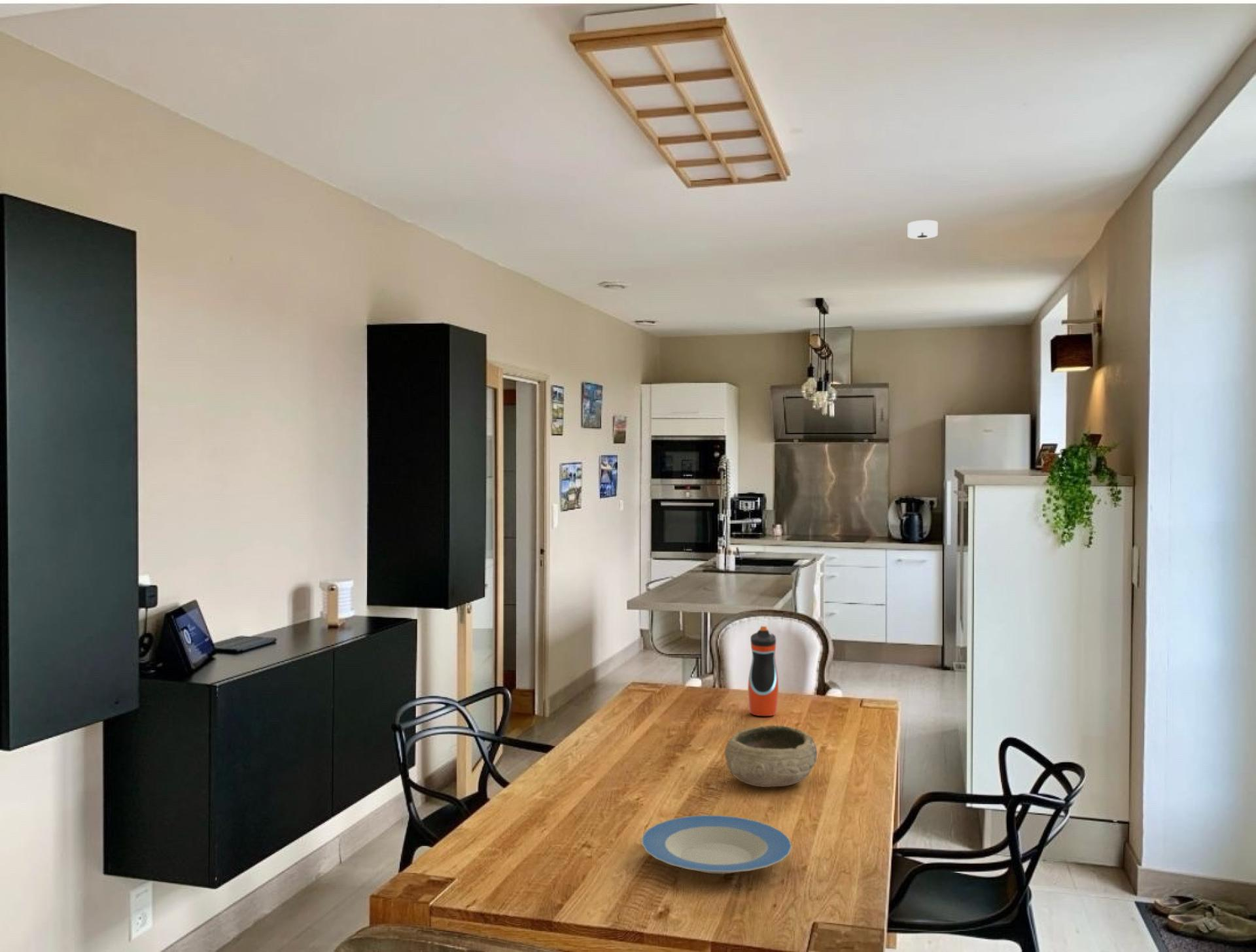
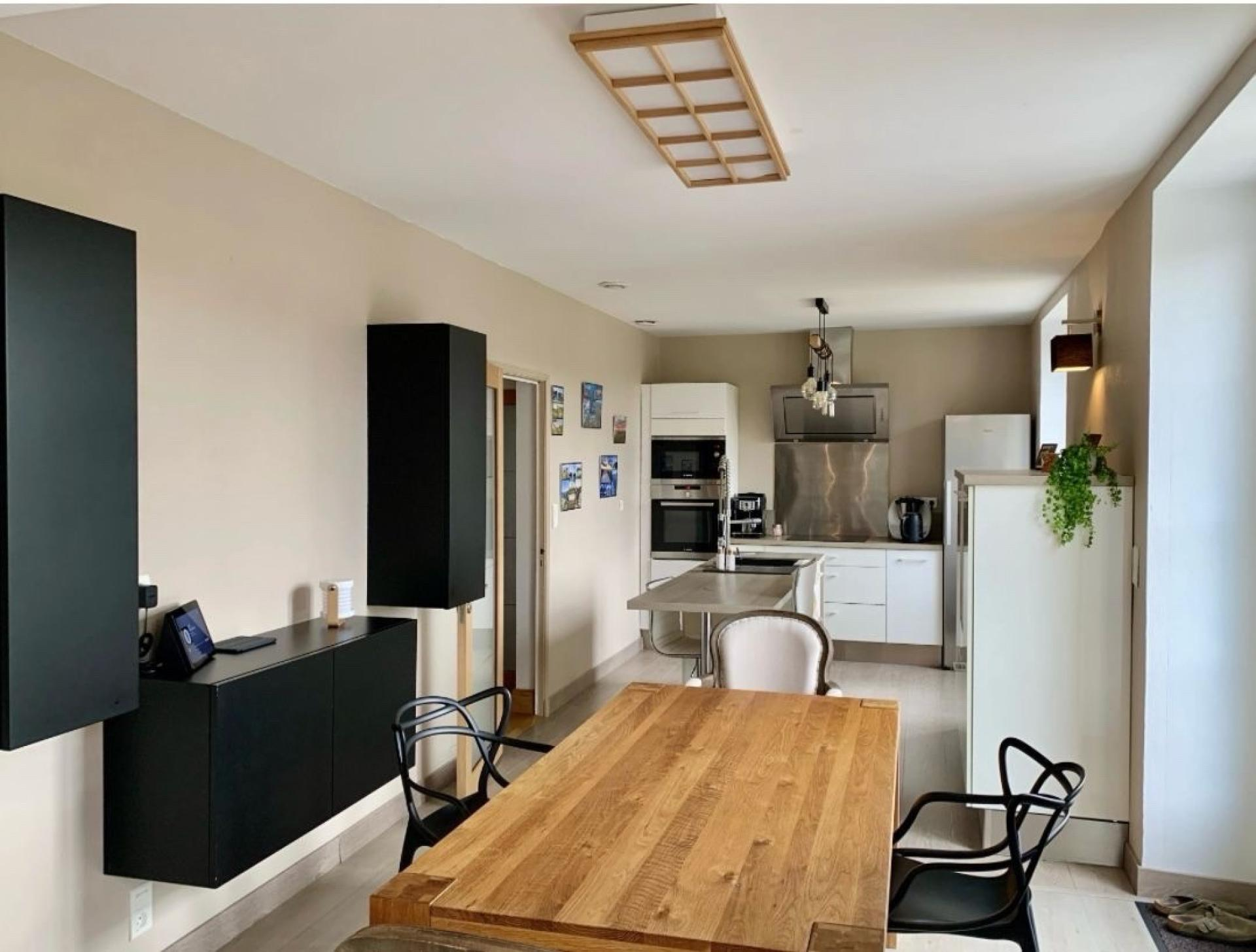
- water bottle [747,626,779,717]
- bowl [724,724,818,788]
- plate [640,815,793,875]
- smoke detector [907,220,938,239]
